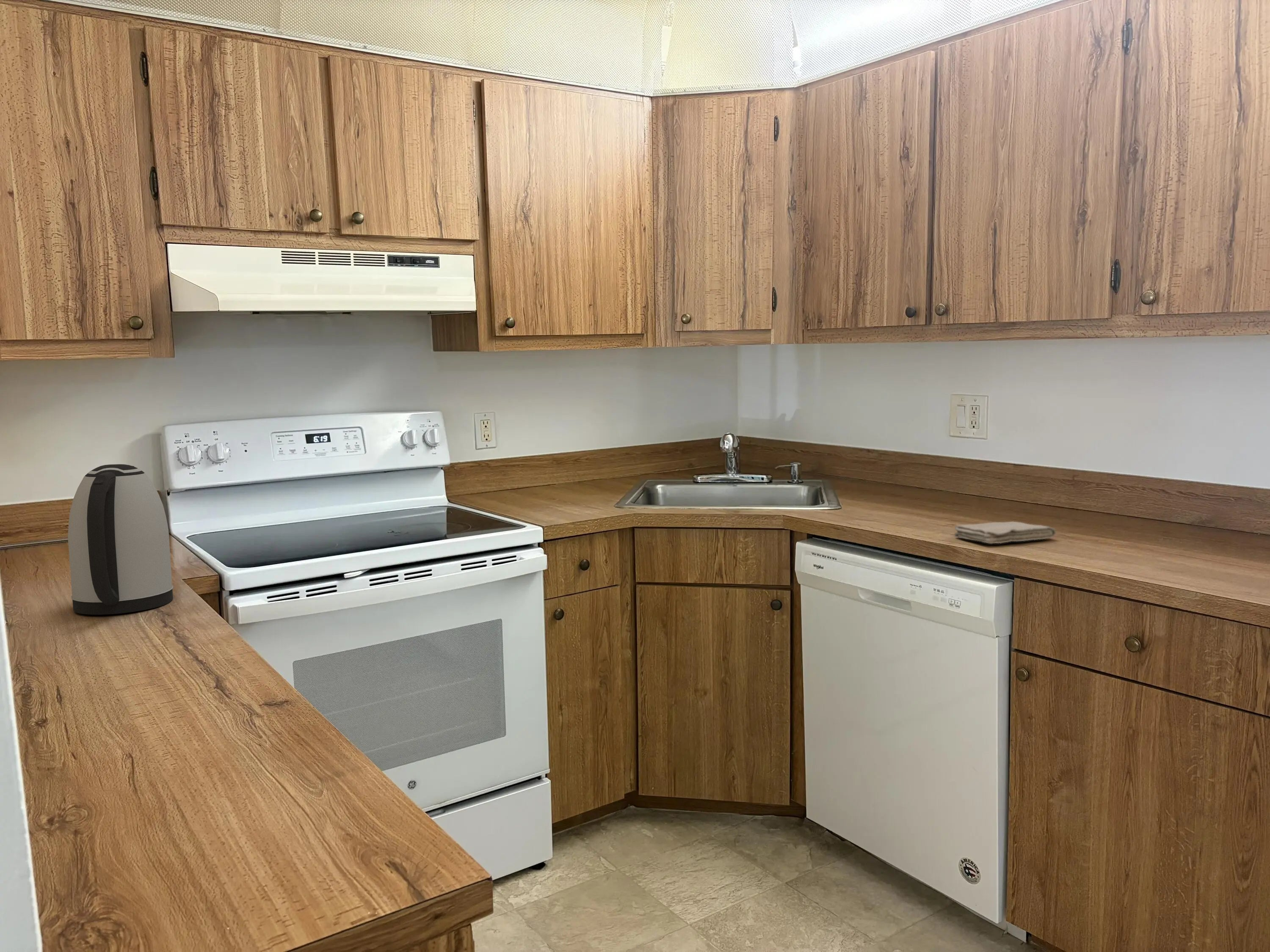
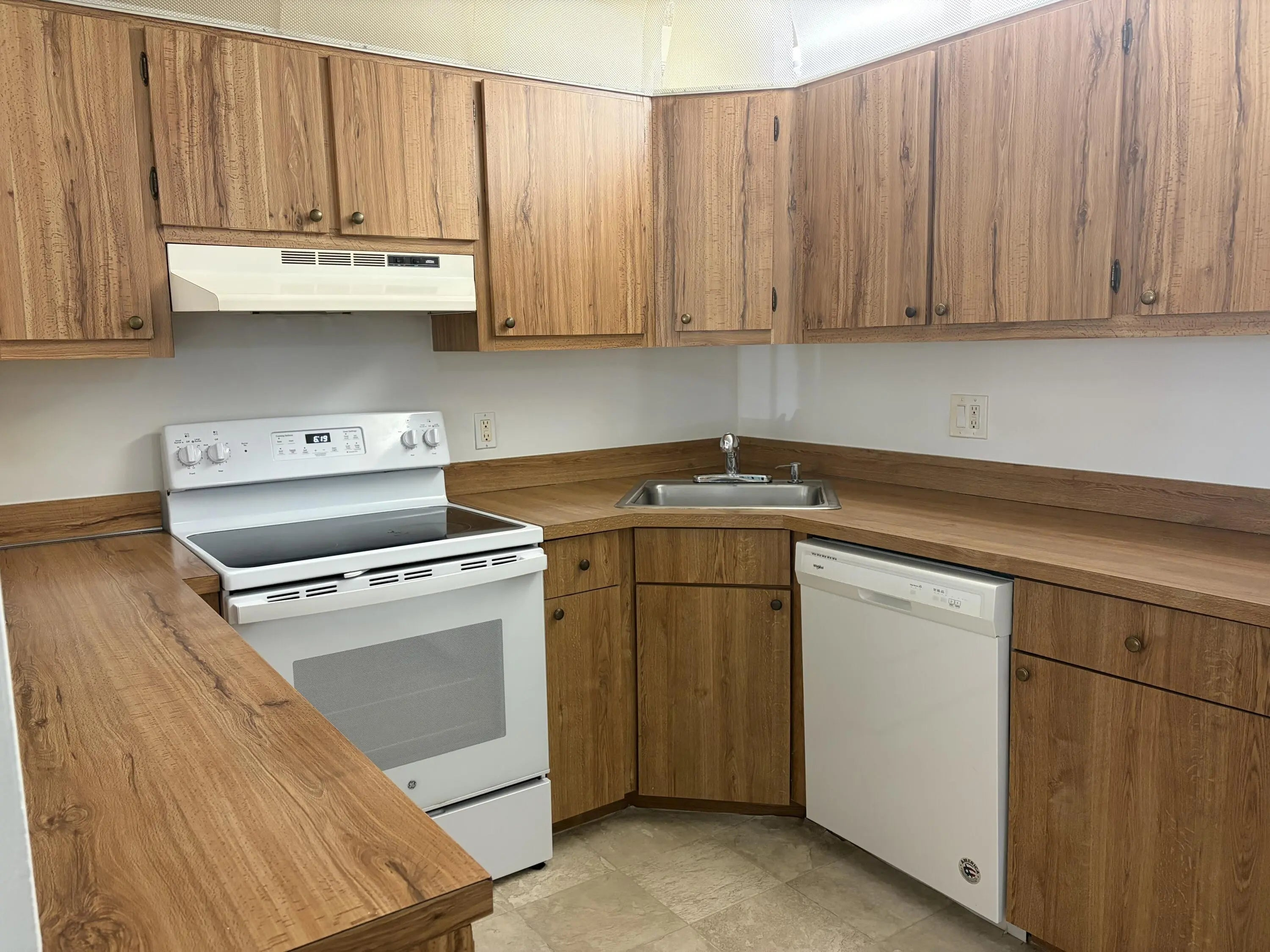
- kettle [68,464,174,615]
- washcloth [954,521,1057,544]
